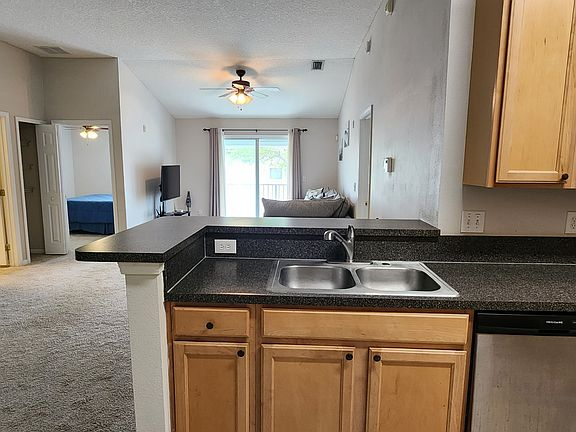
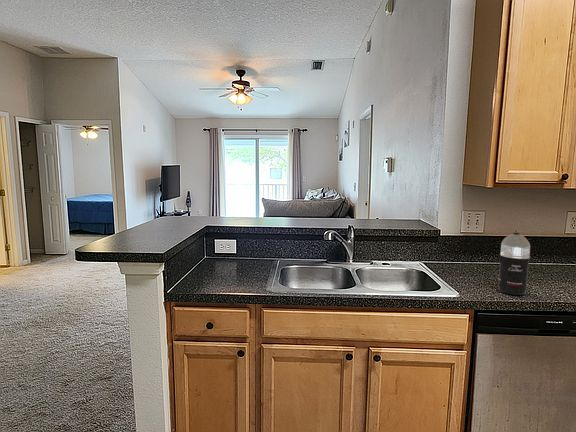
+ spray bottle [497,231,531,296]
